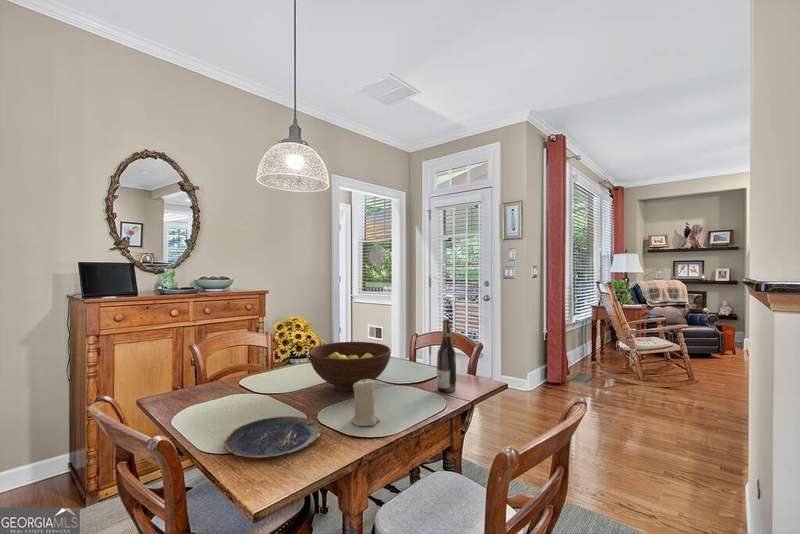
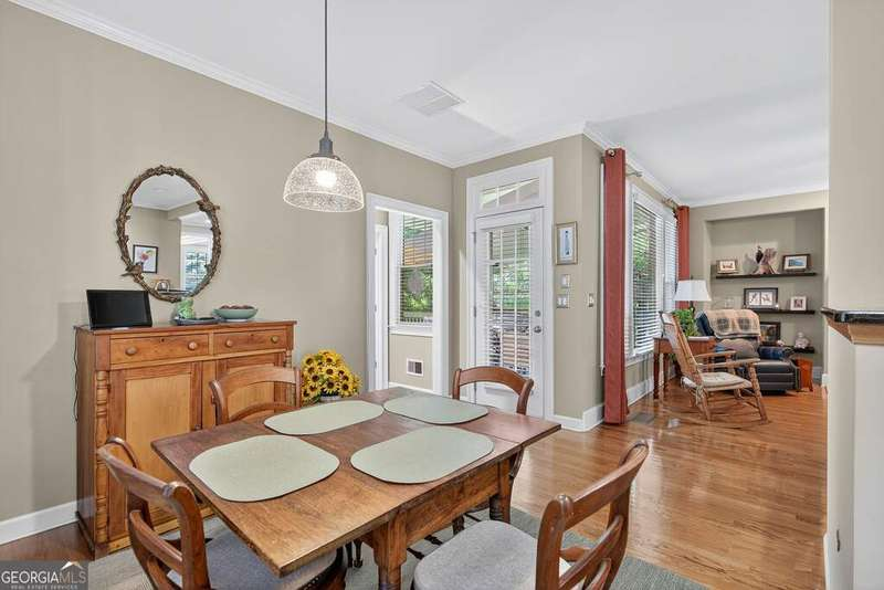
- candle [350,378,381,427]
- plate [223,415,322,459]
- fruit bowl [308,341,392,392]
- wine bottle [436,318,457,394]
